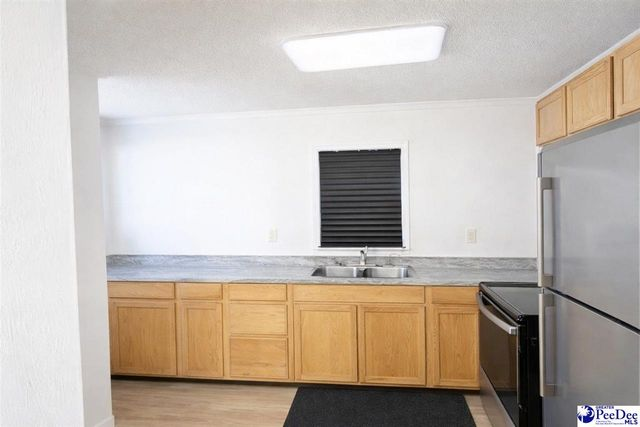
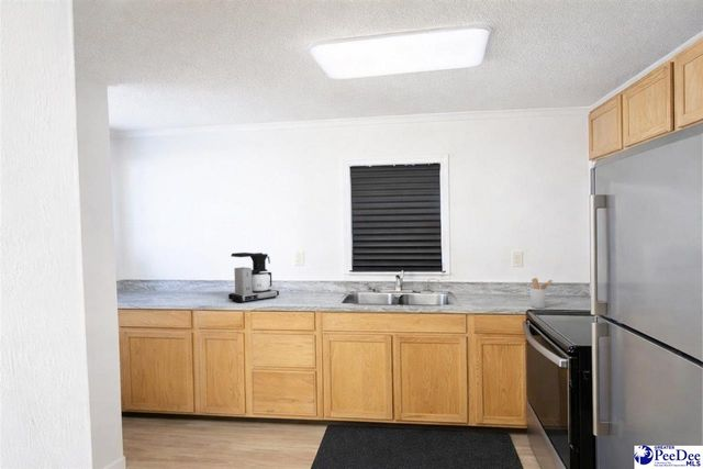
+ coffee maker [227,252,280,304]
+ utensil holder [528,277,554,309]
